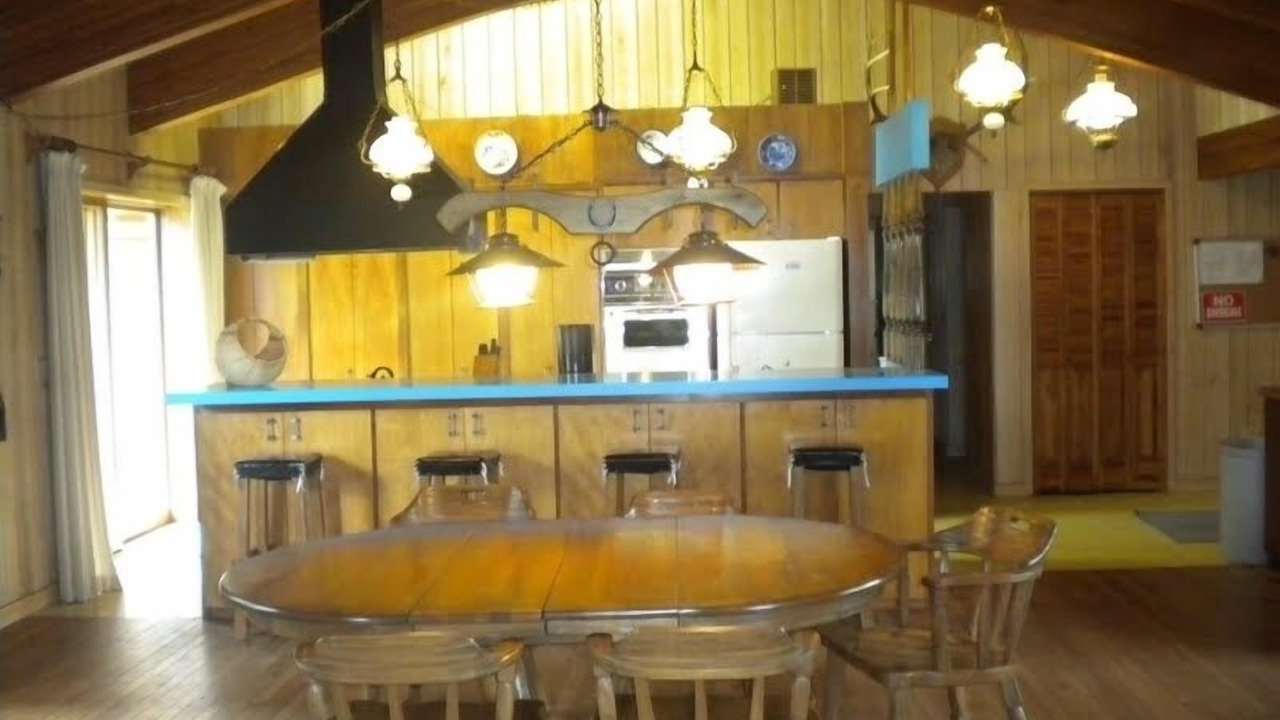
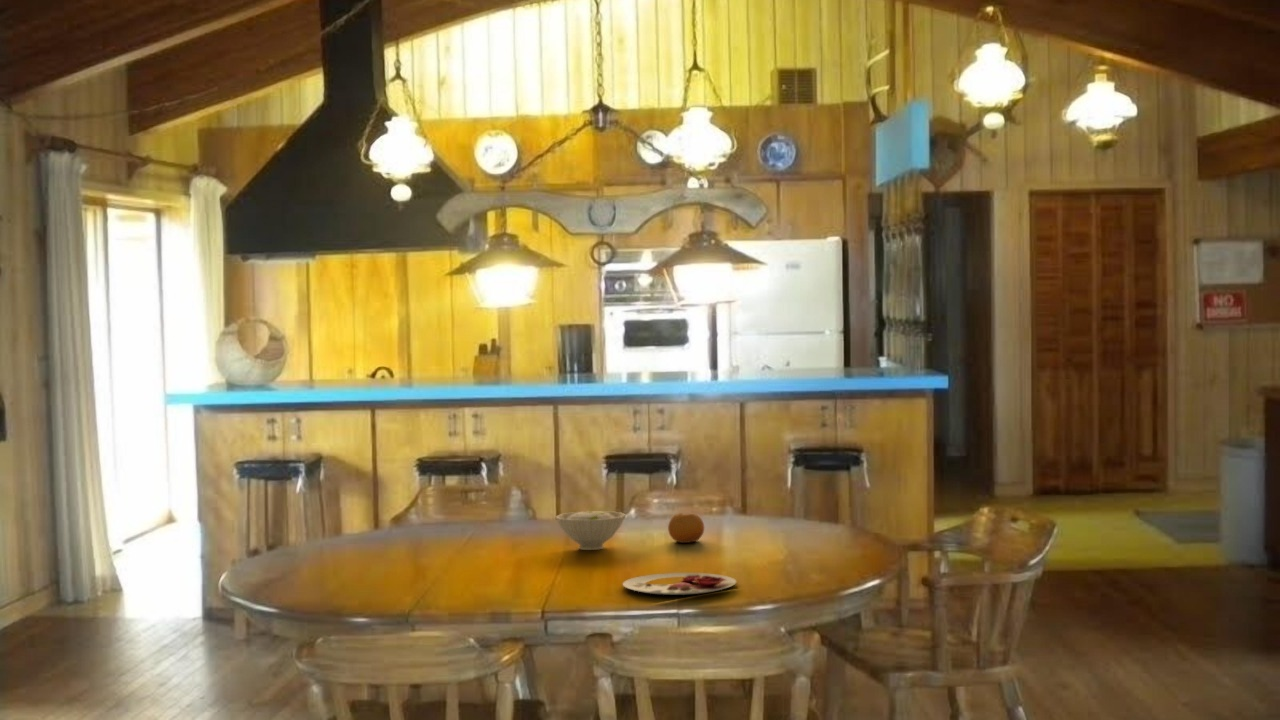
+ plate [622,572,737,596]
+ fruit [667,512,705,544]
+ bowl [555,510,627,551]
